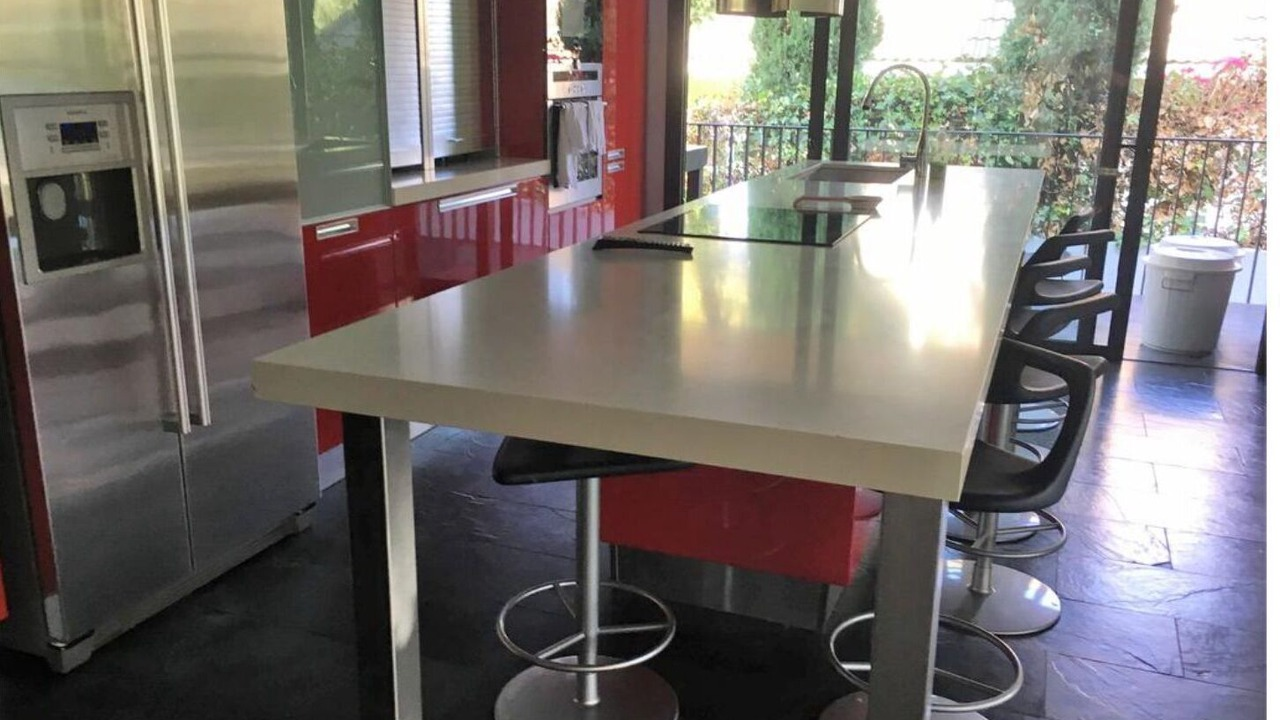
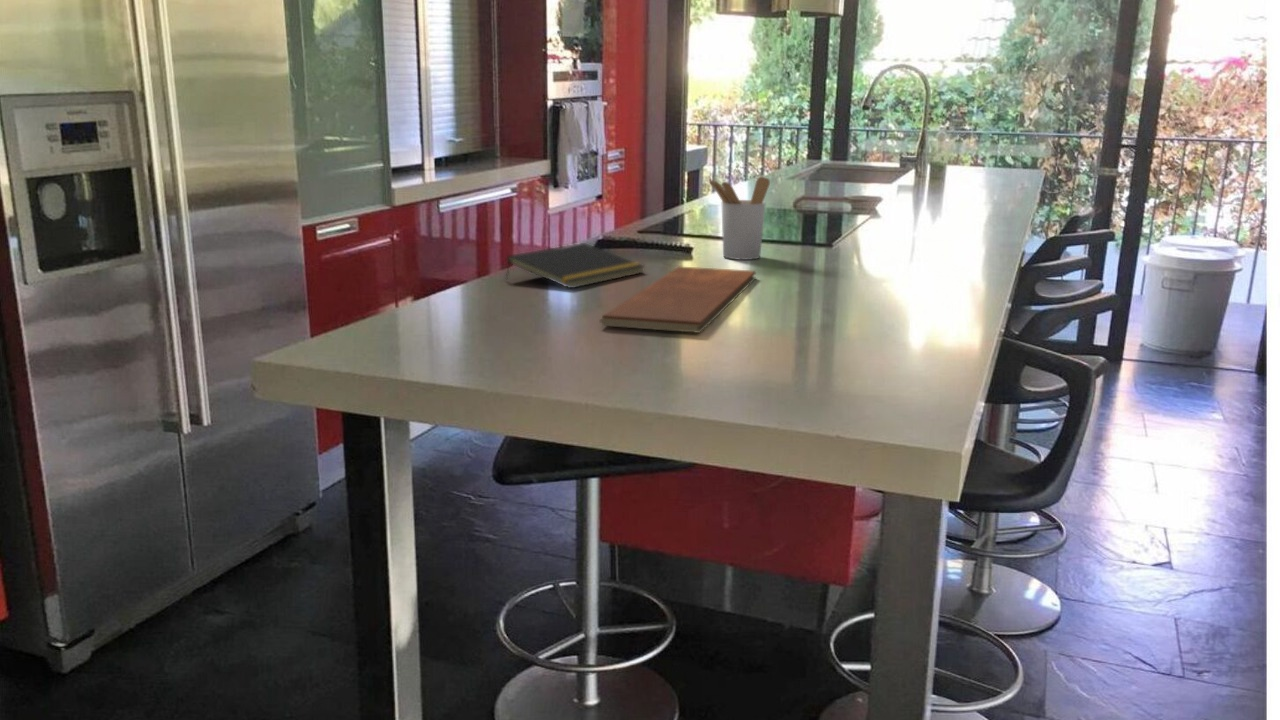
+ utensil holder [708,175,771,260]
+ chopping board [598,266,757,334]
+ notepad [505,242,646,289]
